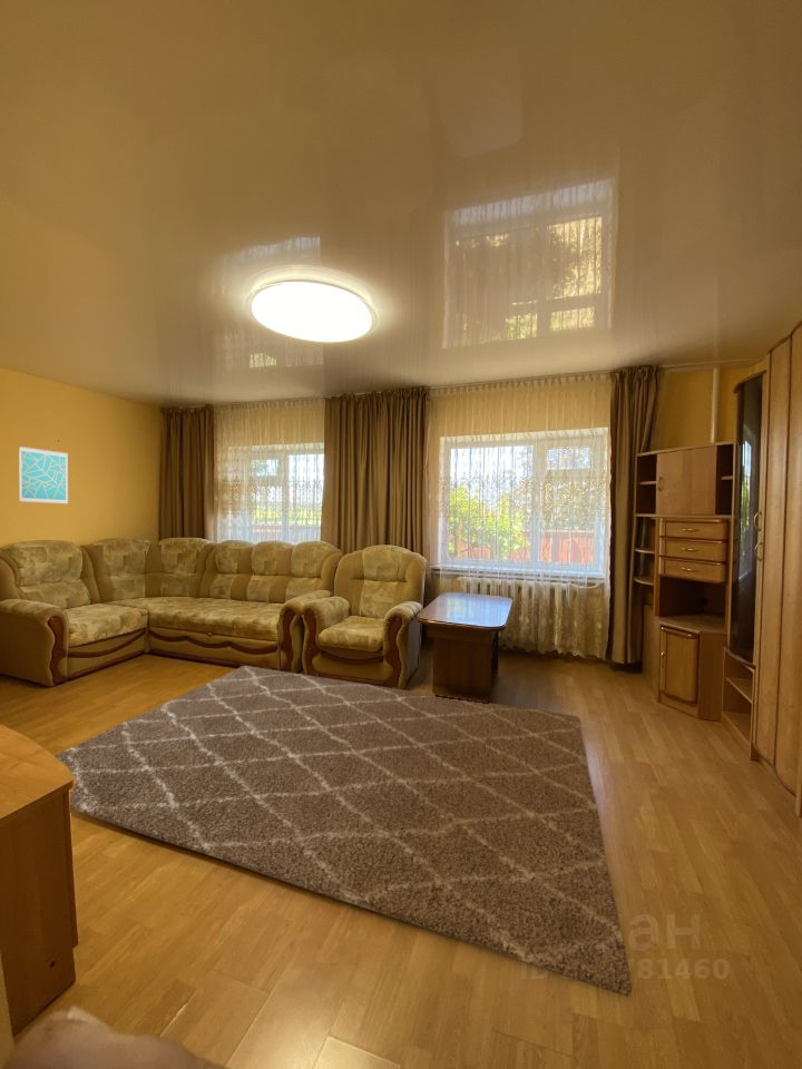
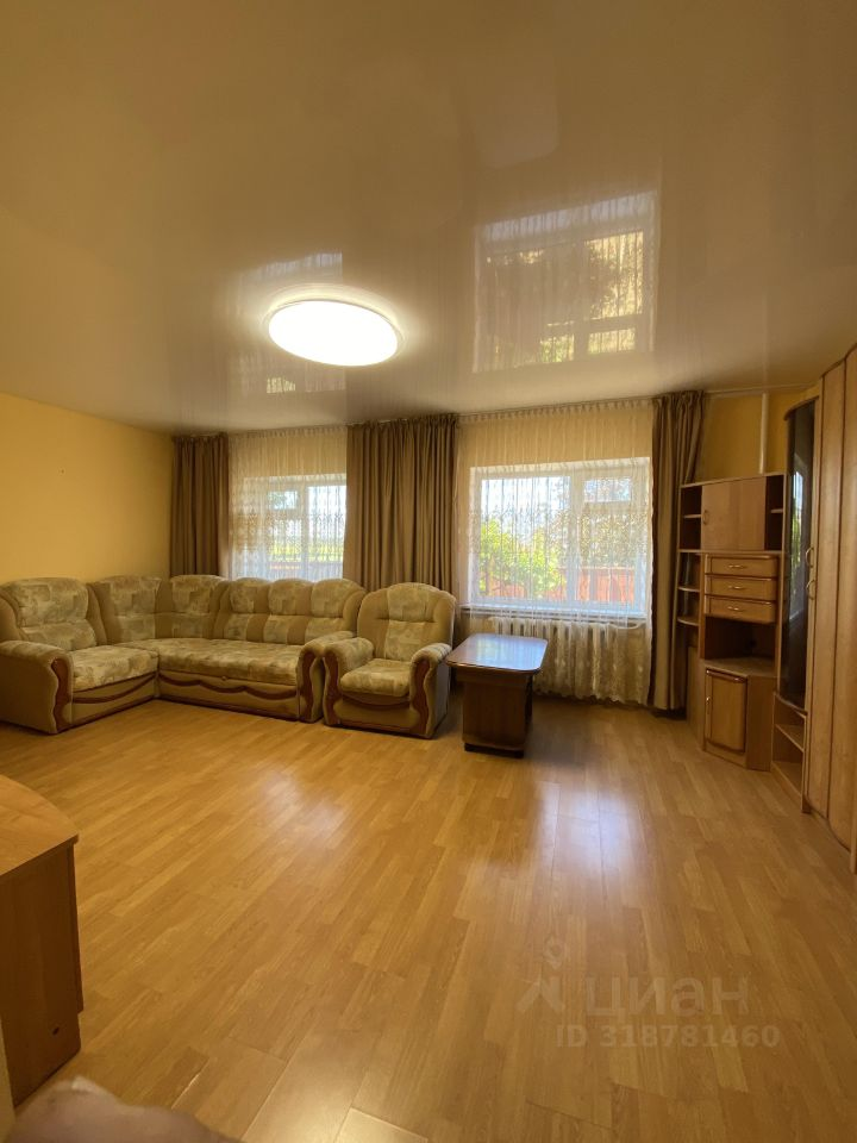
- rug [53,665,633,998]
- wall art [18,445,69,506]
